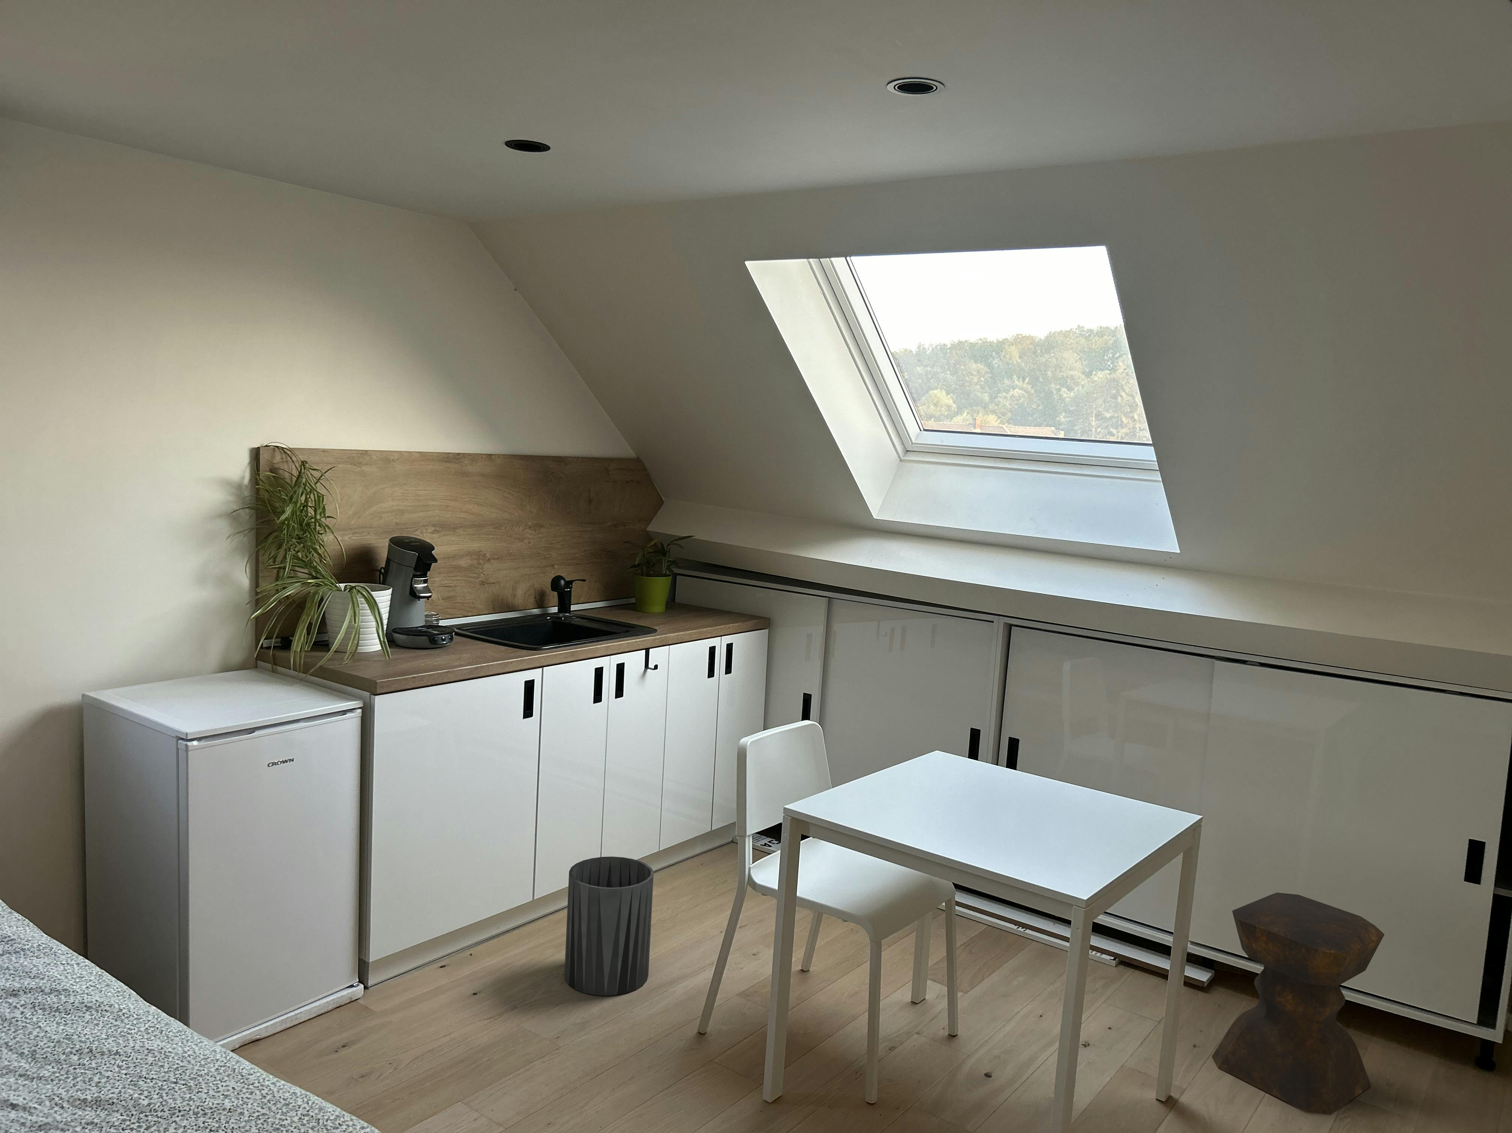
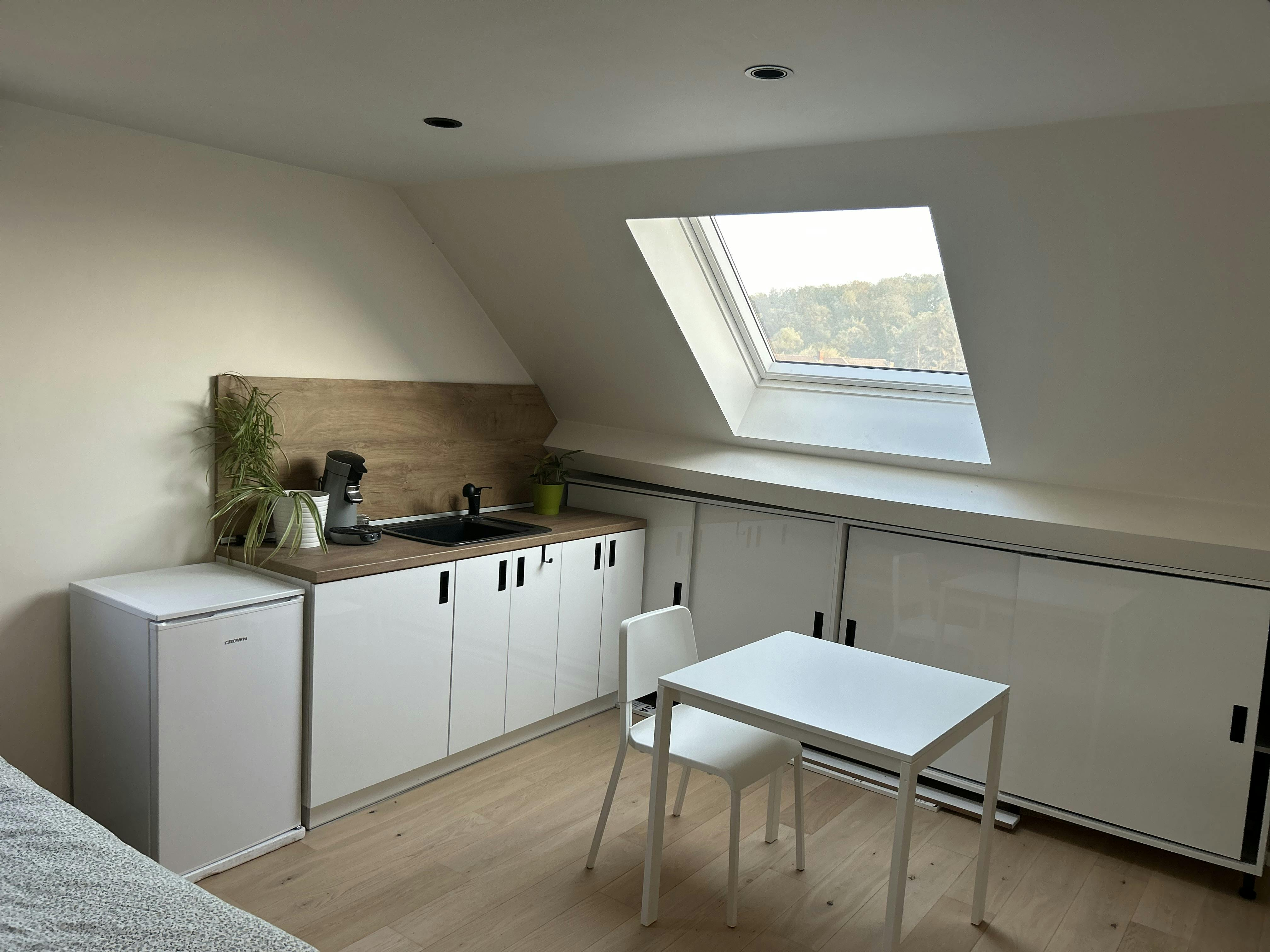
- trash can [564,856,654,996]
- stool [1212,893,1385,1115]
